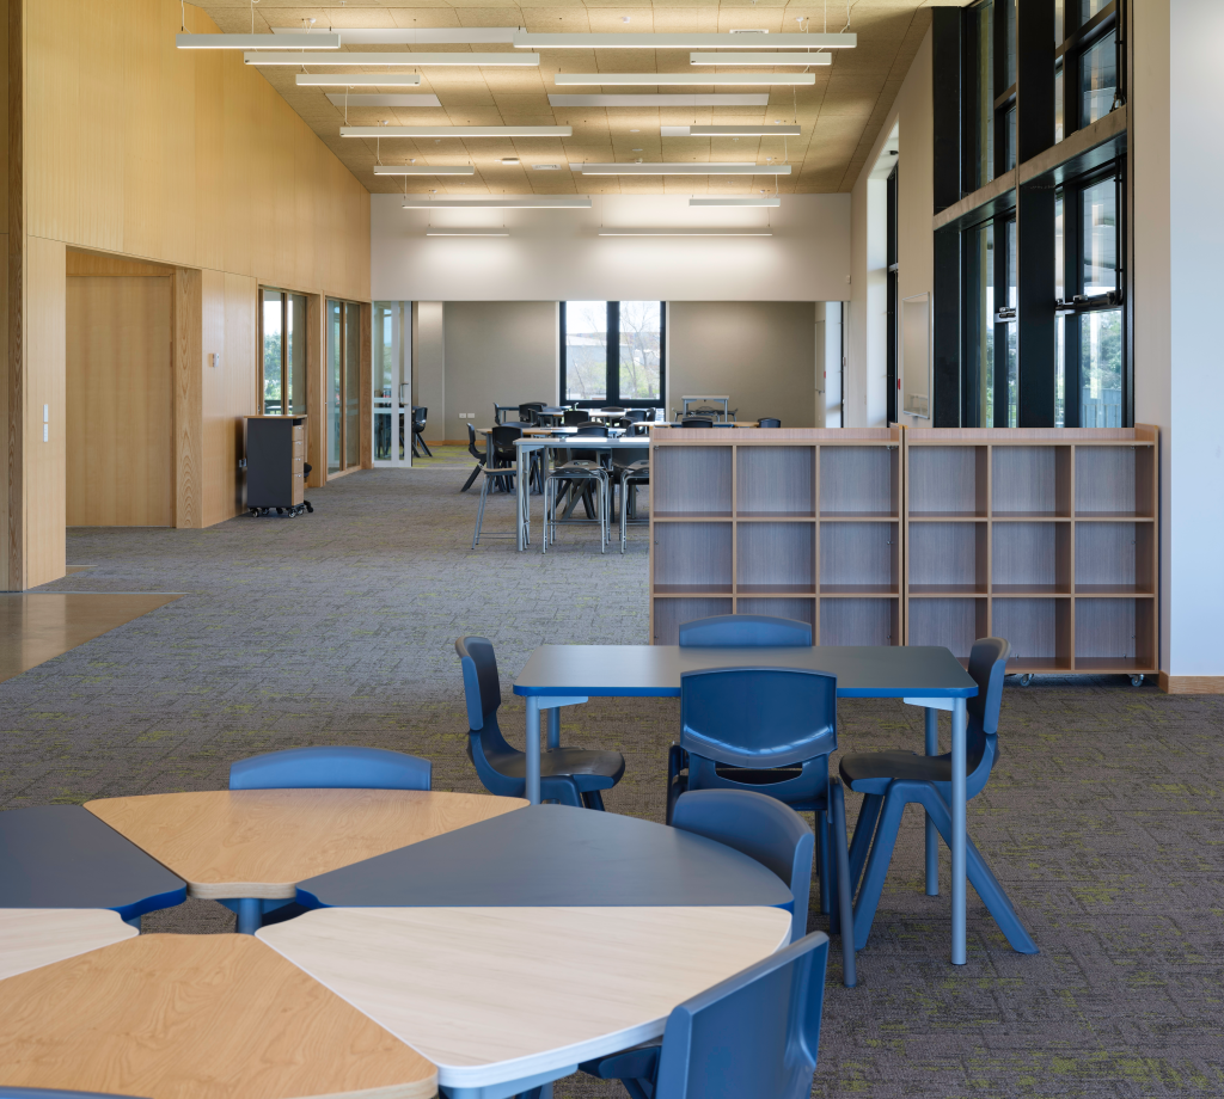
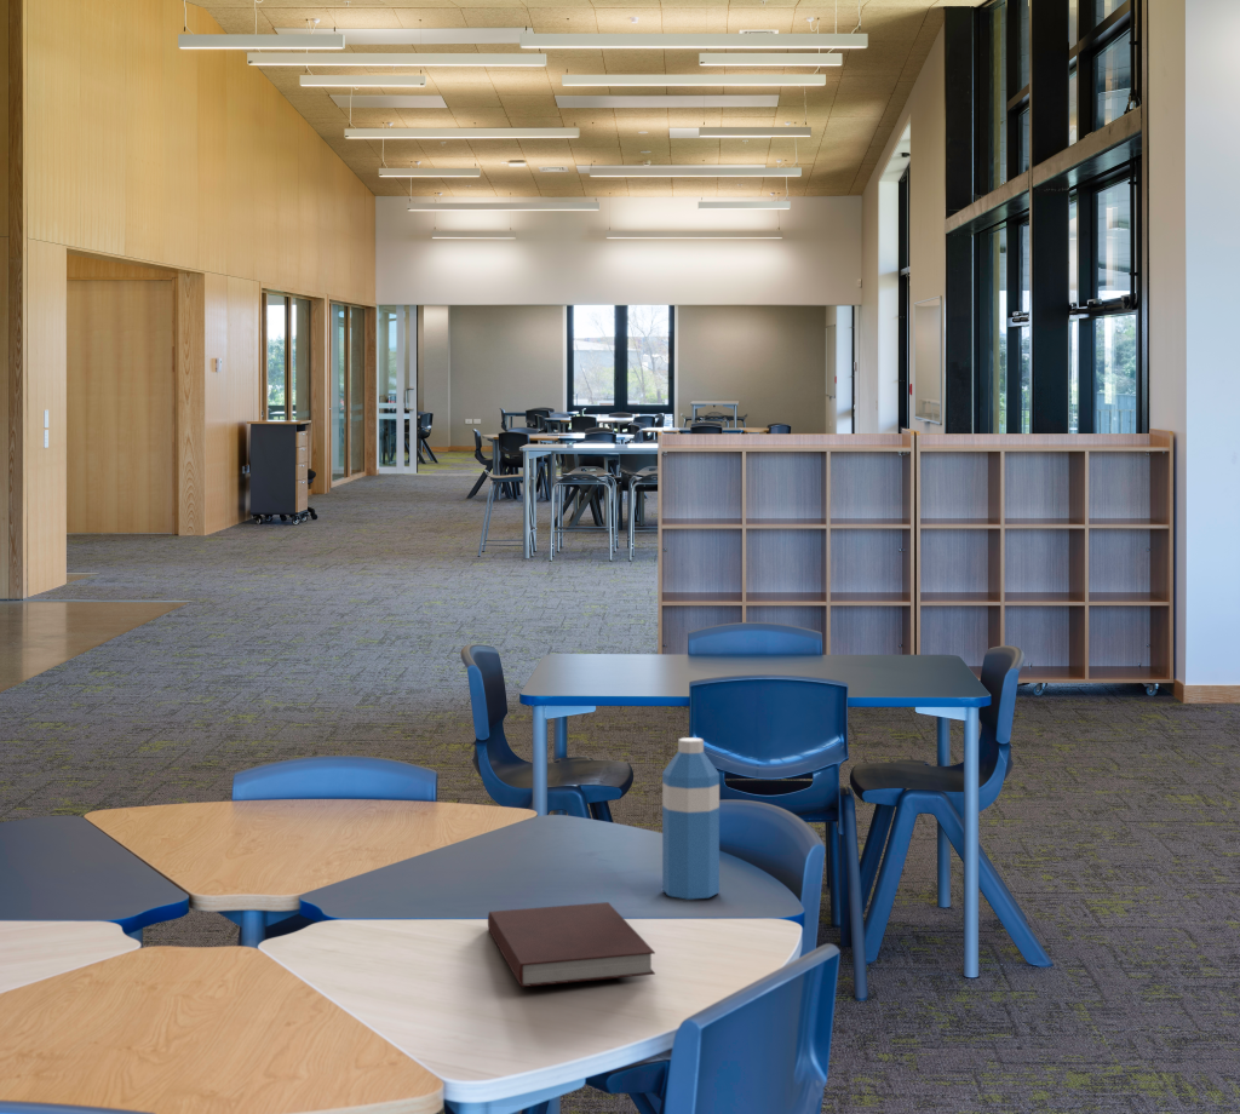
+ water bottle [661,736,721,901]
+ notebook [487,901,656,988]
